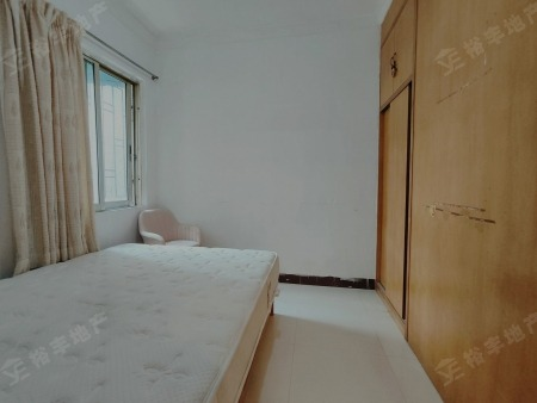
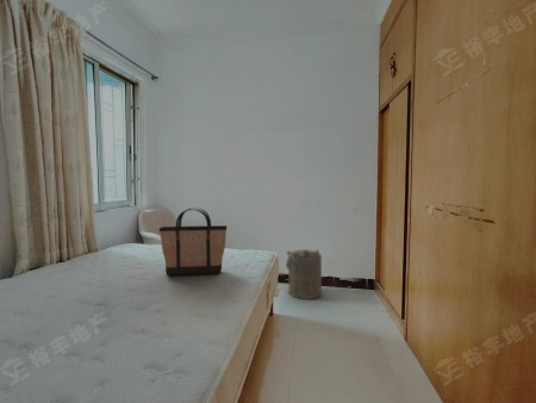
+ shopping bag [158,207,228,277]
+ laundry hamper [285,249,323,300]
